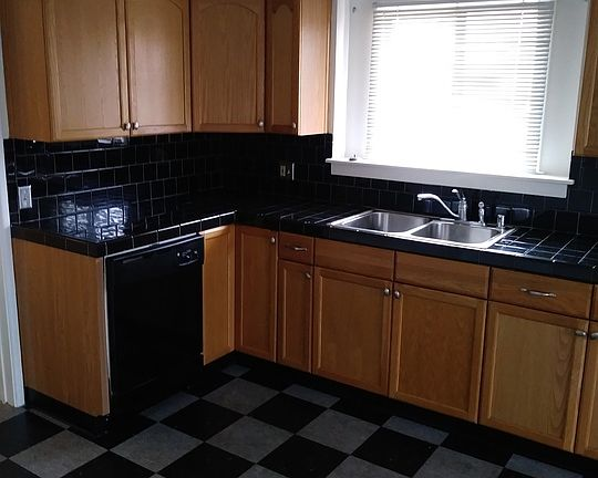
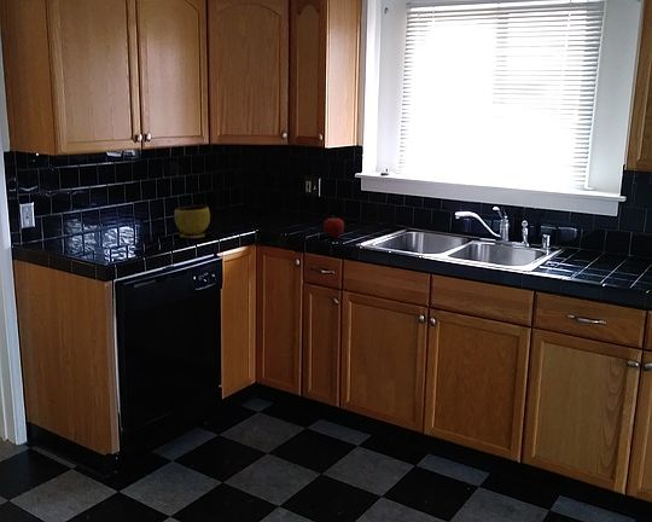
+ fruit [322,216,345,239]
+ bowl [173,204,211,239]
